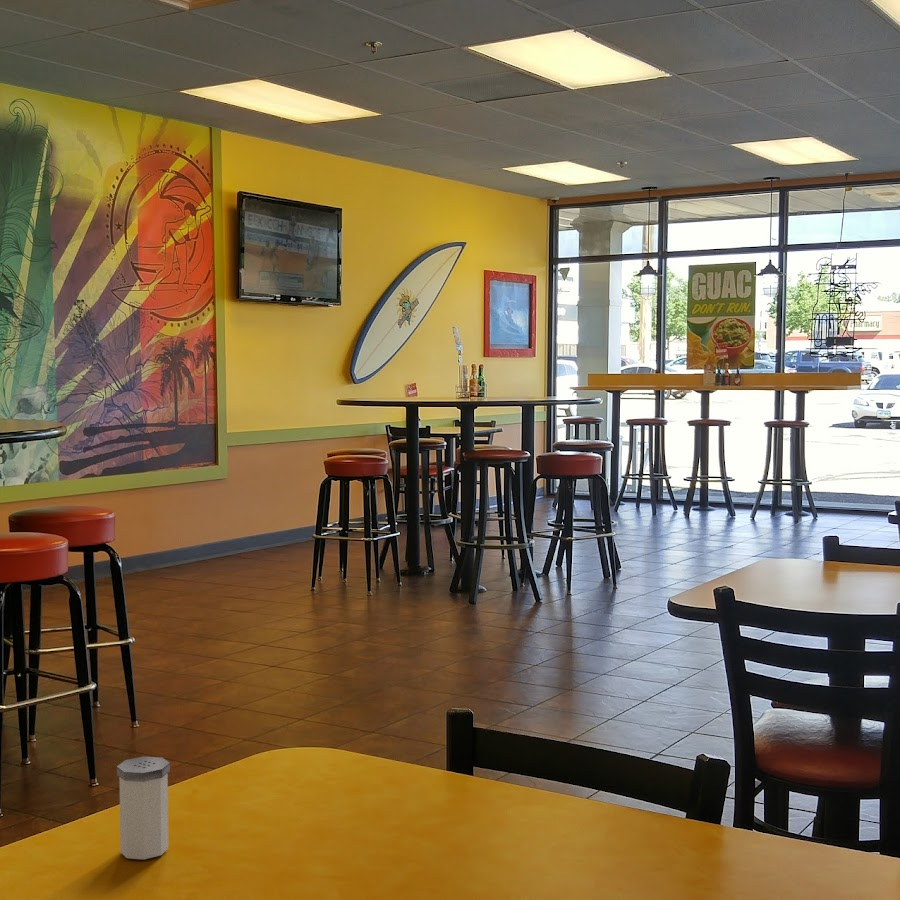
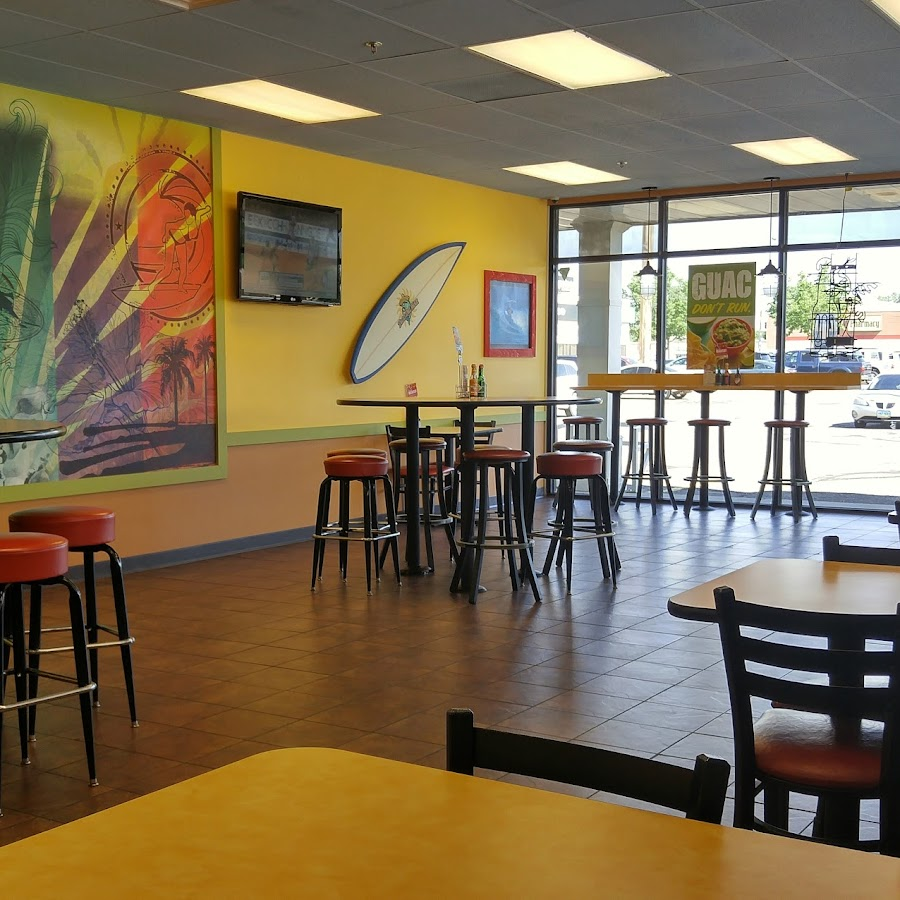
- salt shaker [116,756,171,860]
